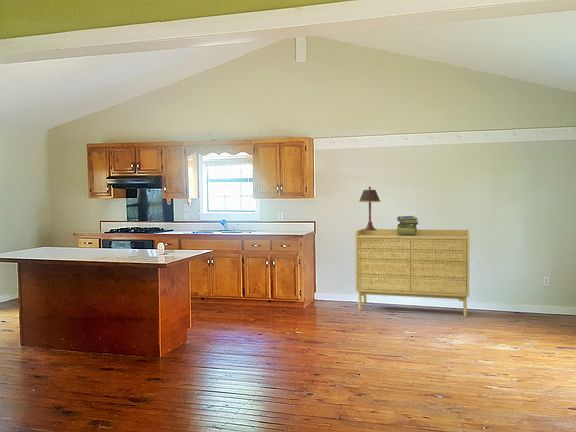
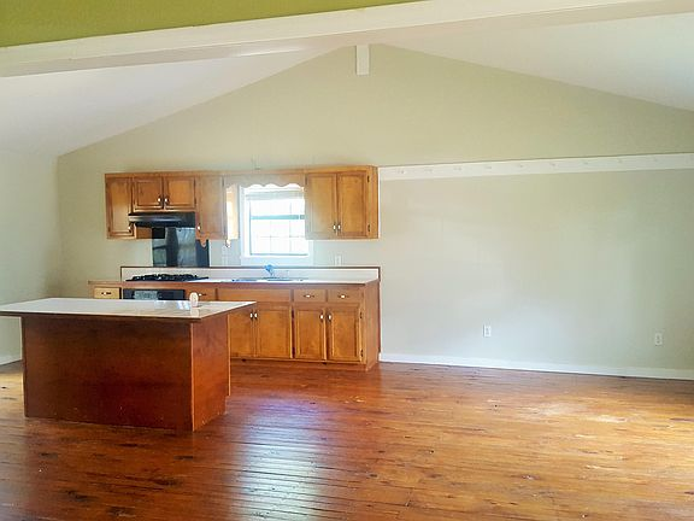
- table lamp [358,186,382,231]
- sideboard [354,228,470,318]
- stack of books [396,215,419,236]
